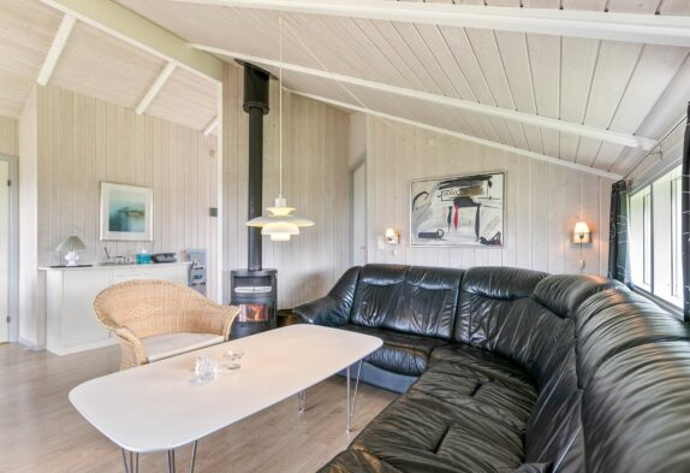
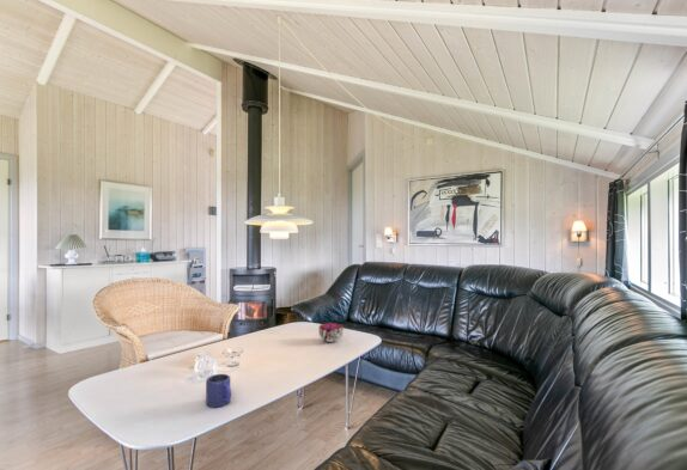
+ decorative bowl [317,322,345,343]
+ mug [205,373,232,409]
